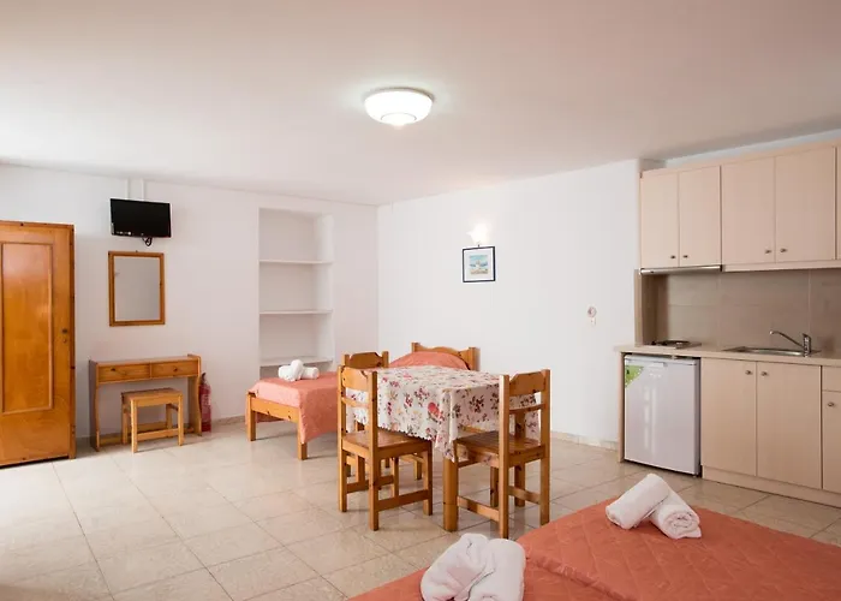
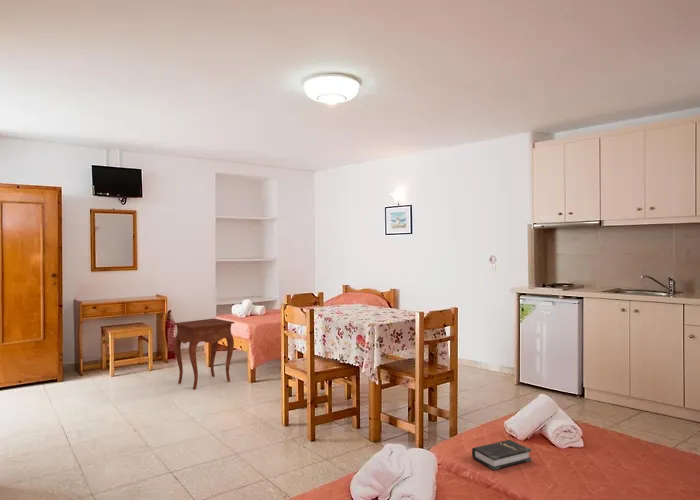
+ hardback book [471,439,532,471]
+ side table [173,317,235,390]
